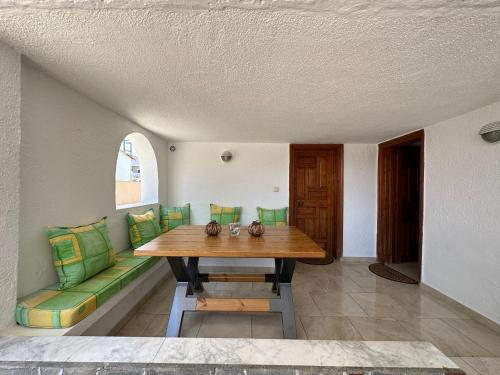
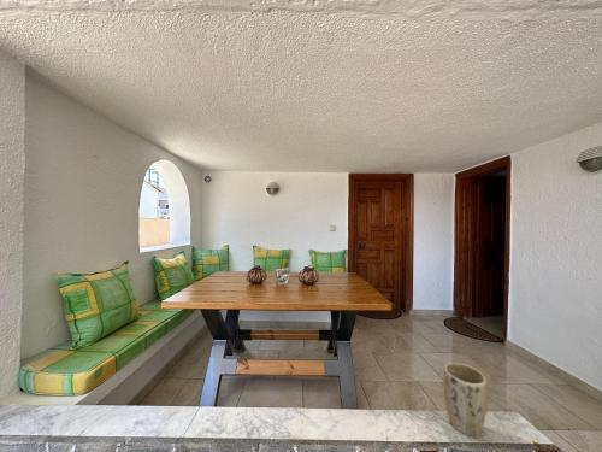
+ plant pot [443,362,489,438]
